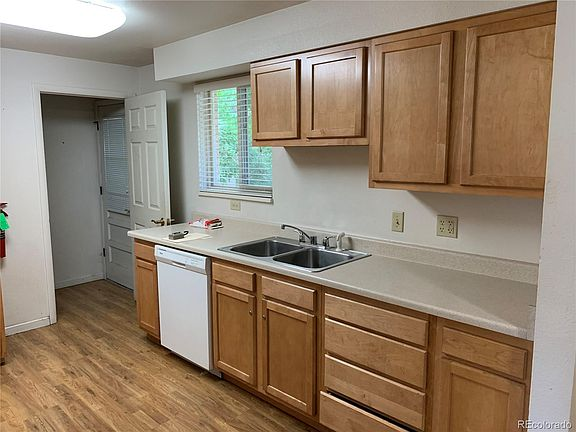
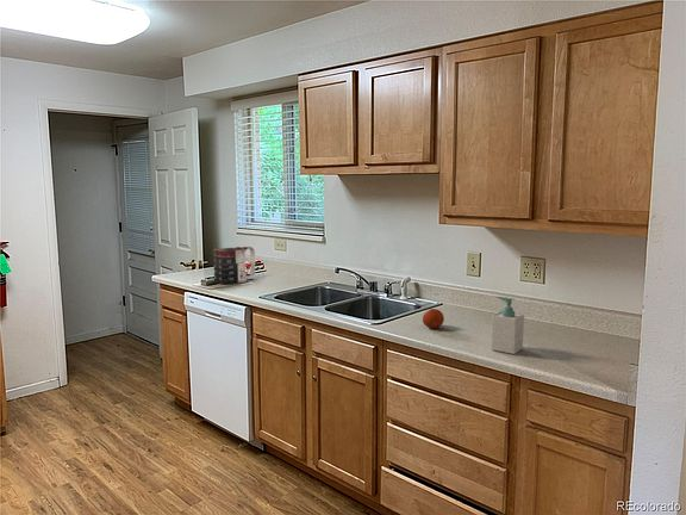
+ fruit [422,308,445,329]
+ soap bottle [491,296,525,355]
+ mug [213,246,256,285]
